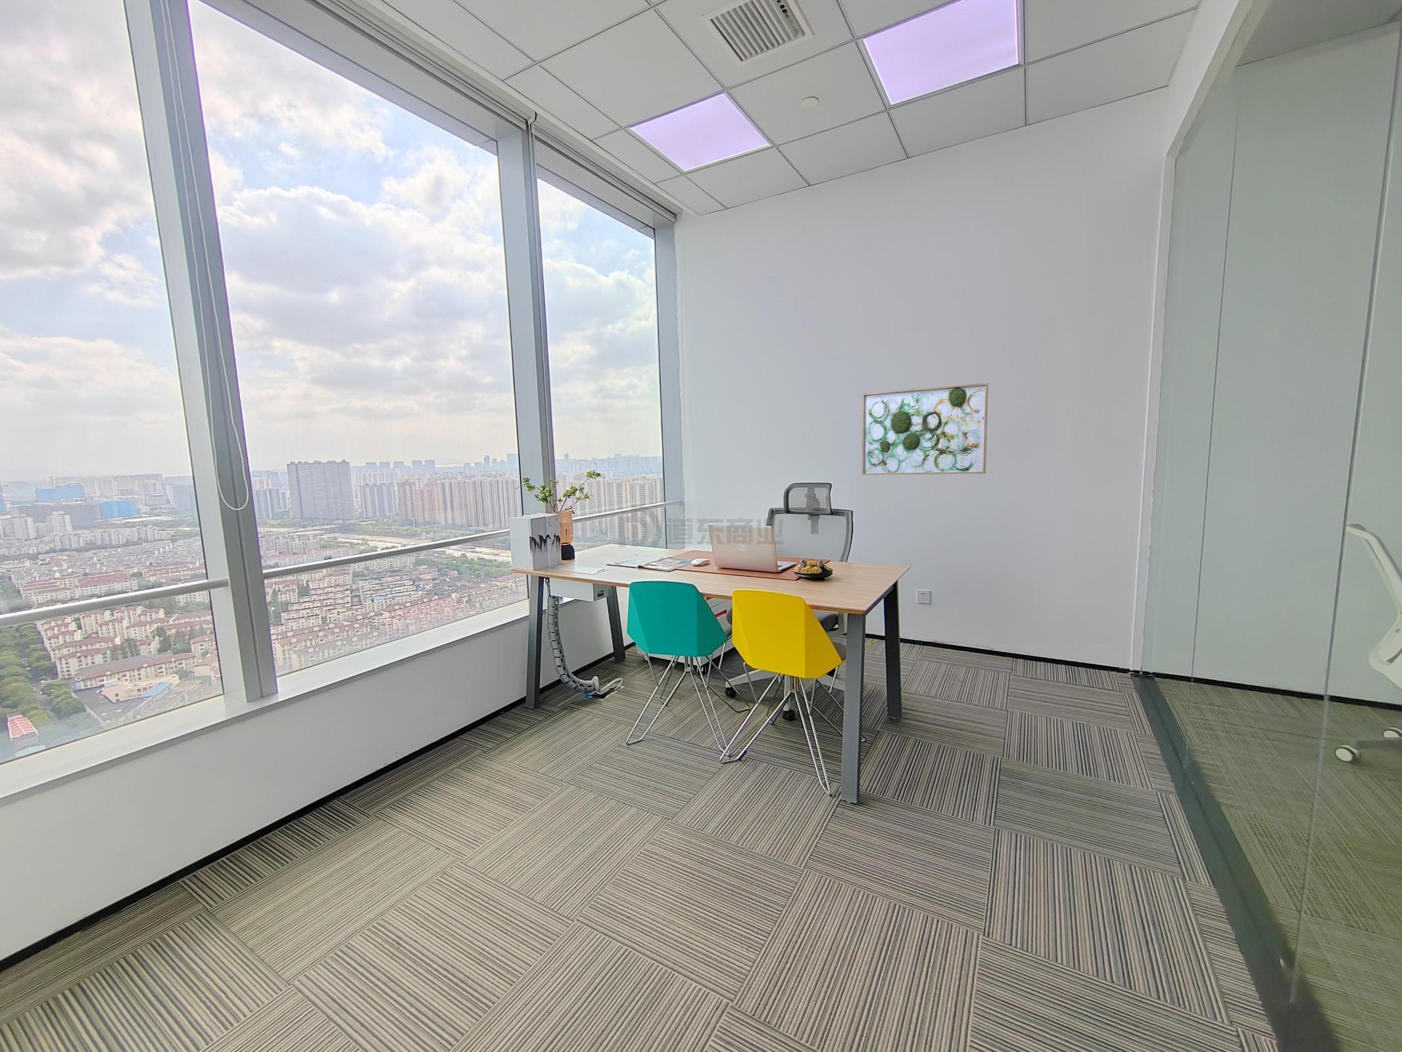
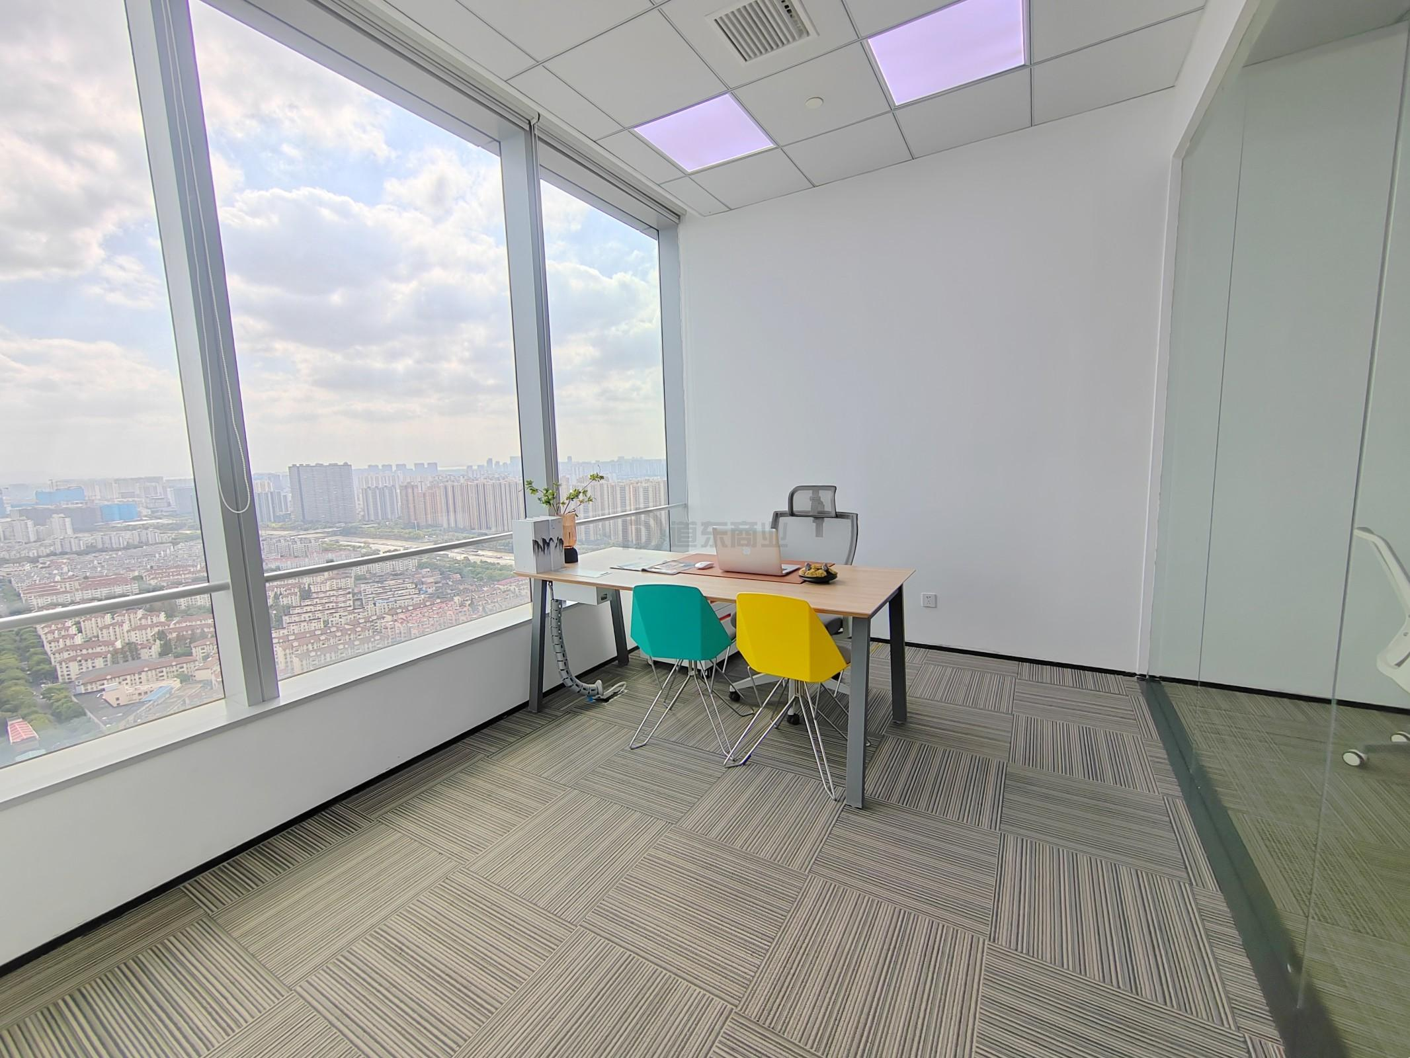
- wall art [862,382,989,476]
